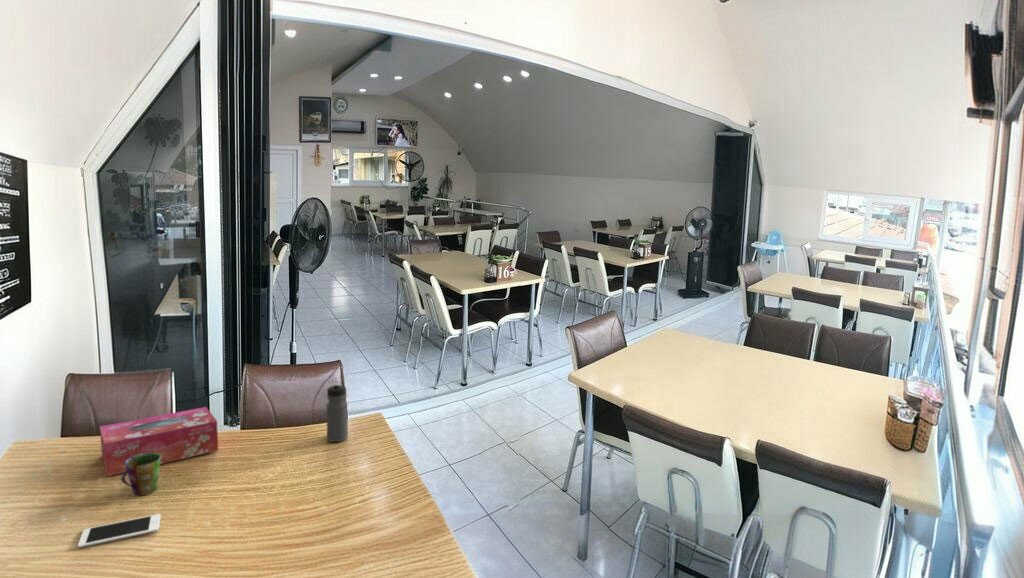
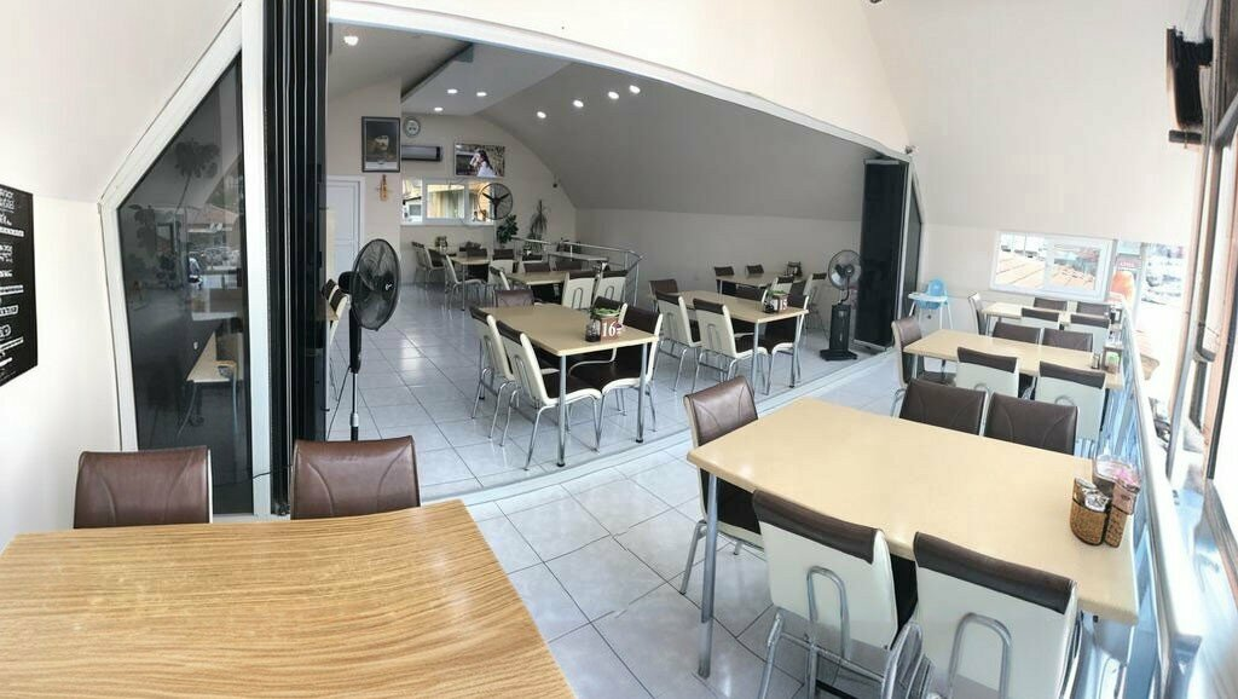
- tissue box [99,406,219,477]
- water bottle [325,382,349,443]
- cup [120,453,161,496]
- cell phone [77,513,162,549]
